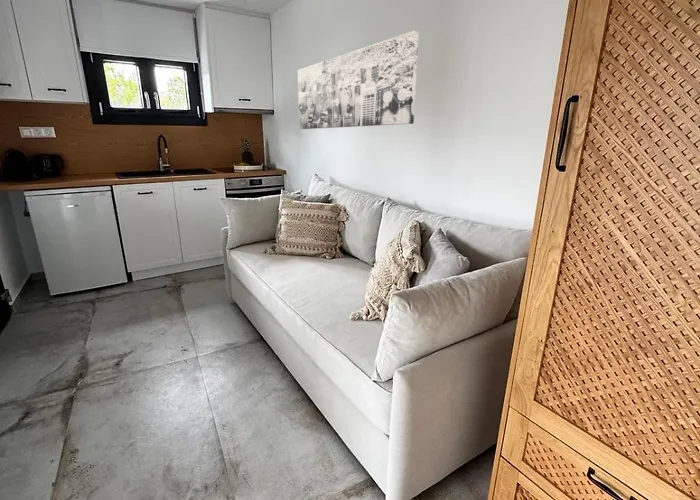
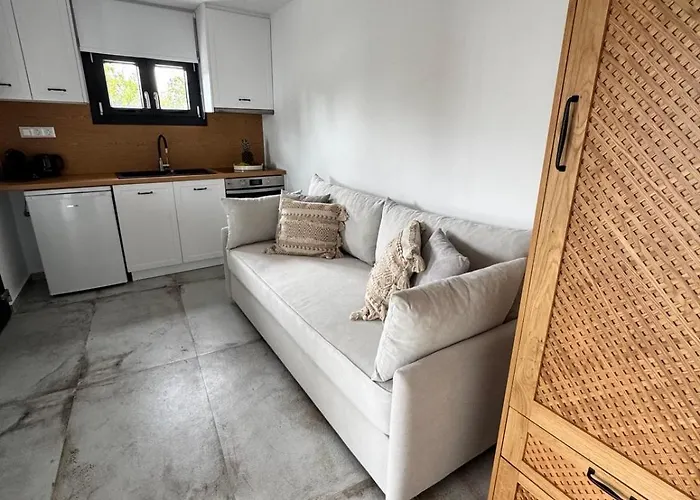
- wall art [297,30,420,130]
